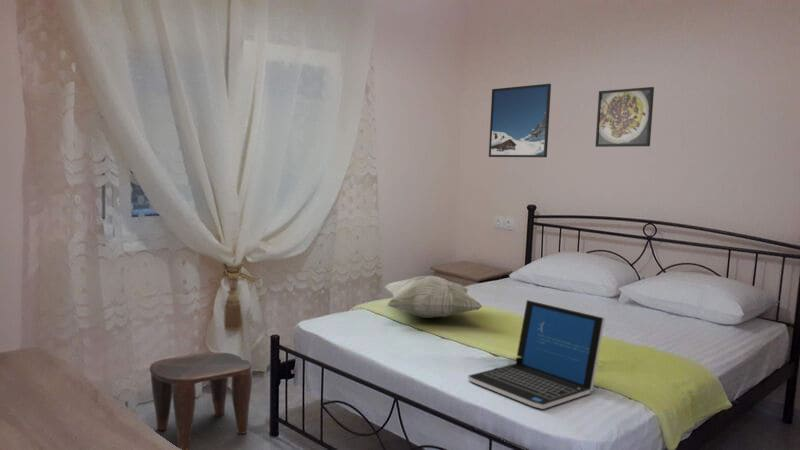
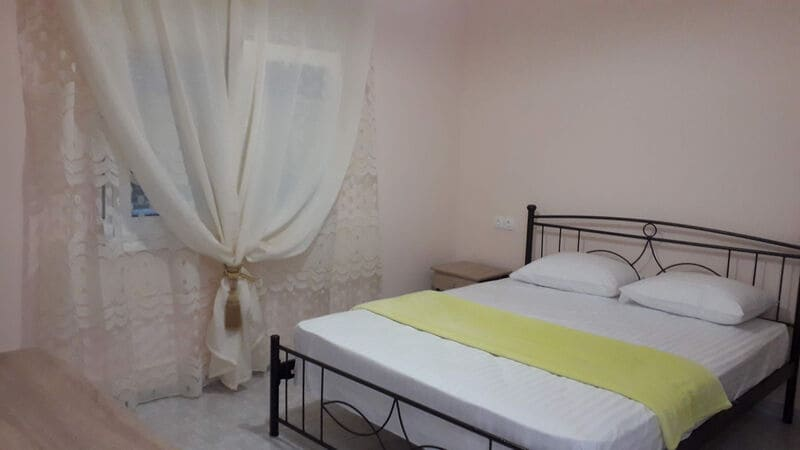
- laptop [467,299,606,410]
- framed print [488,83,552,158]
- decorative pillow [384,275,483,319]
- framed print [595,86,655,148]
- stool [149,351,253,450]
